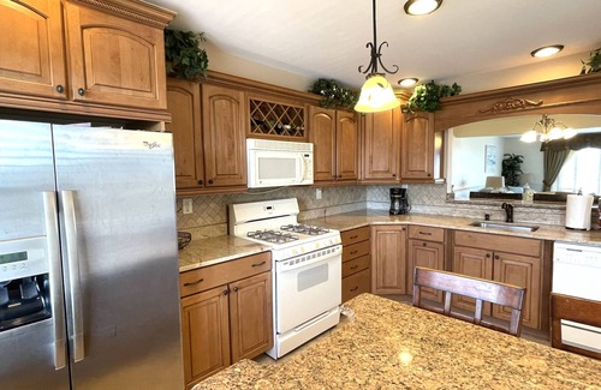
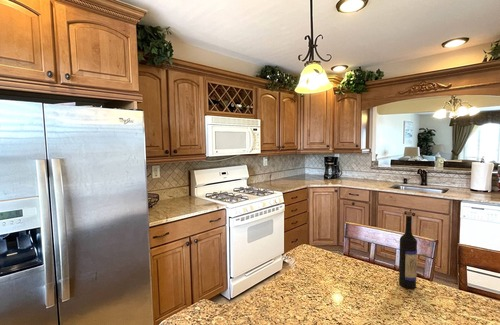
+ wine bottle [398,210,418,290]
